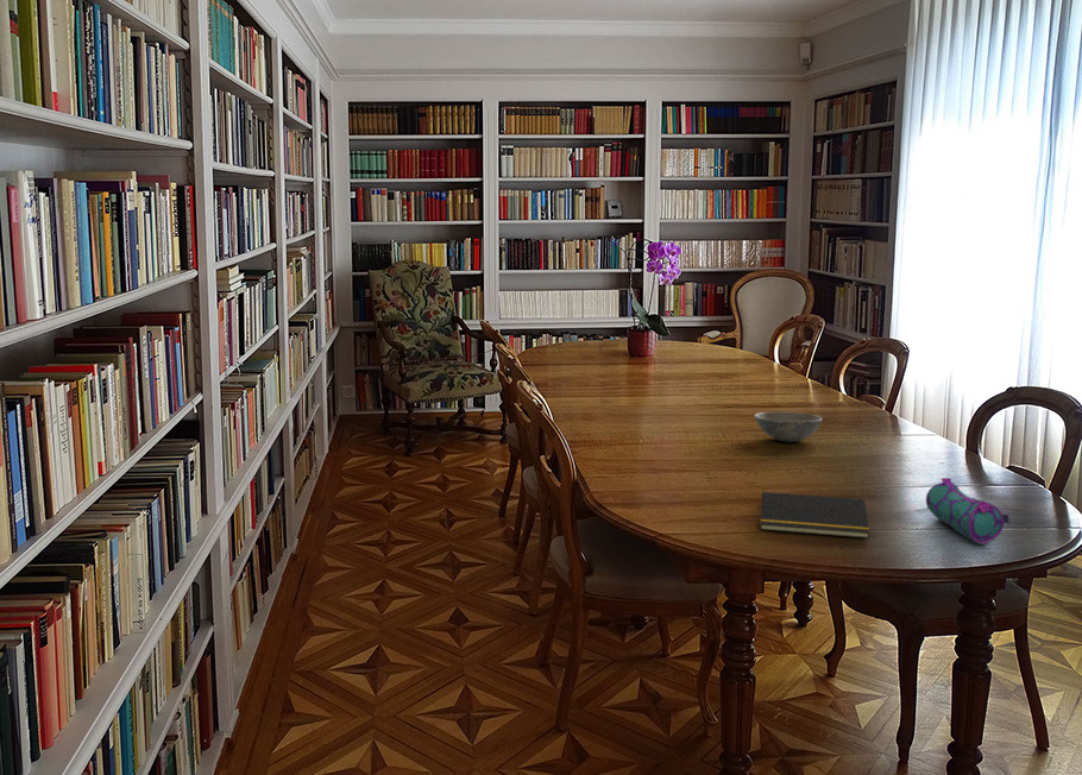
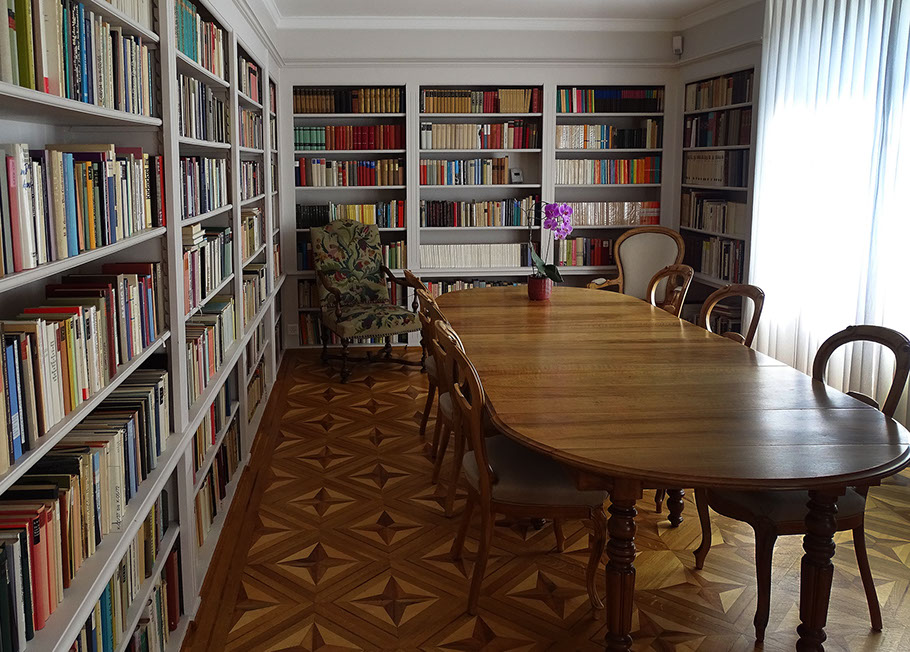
- notepad [757,491,870,540]
- pencil case [925,477,1011,546]
- soup bowl [753,411,823,443]
